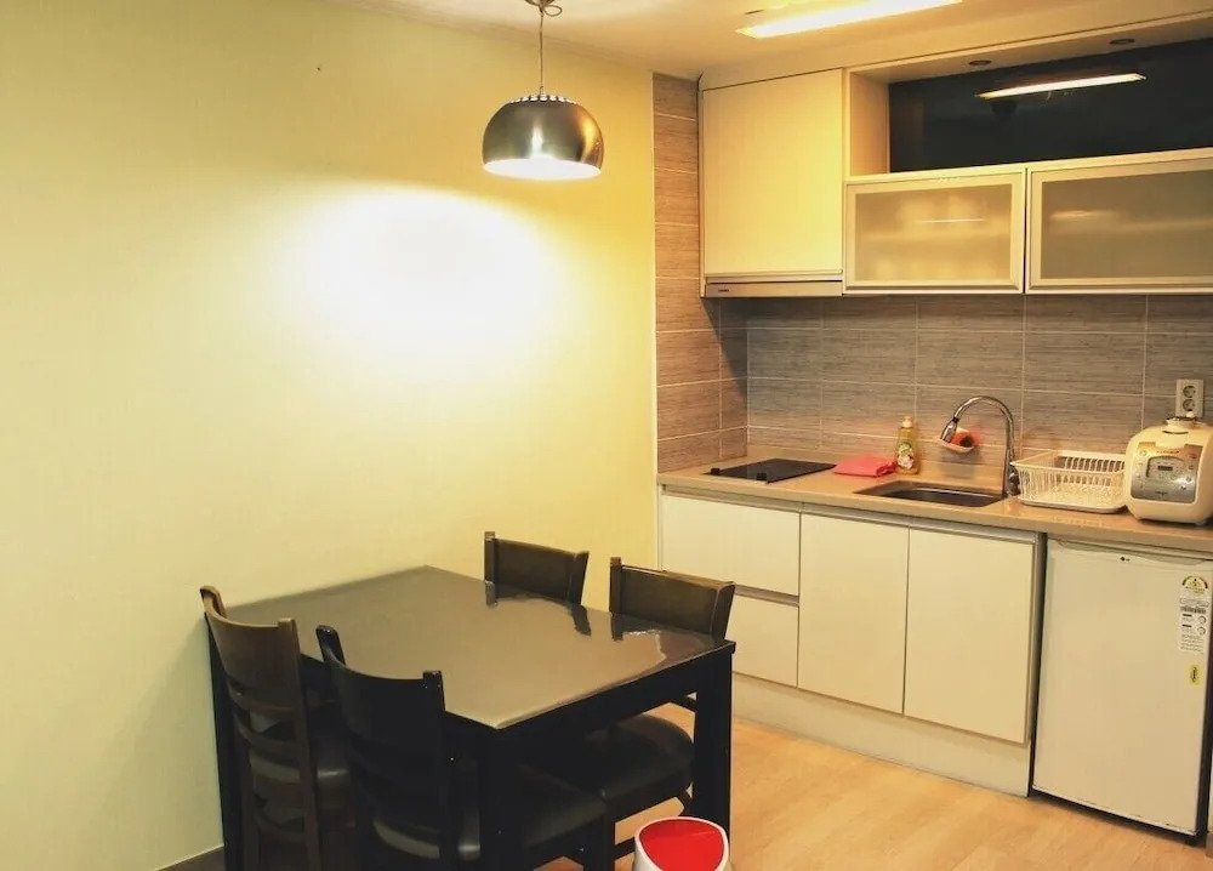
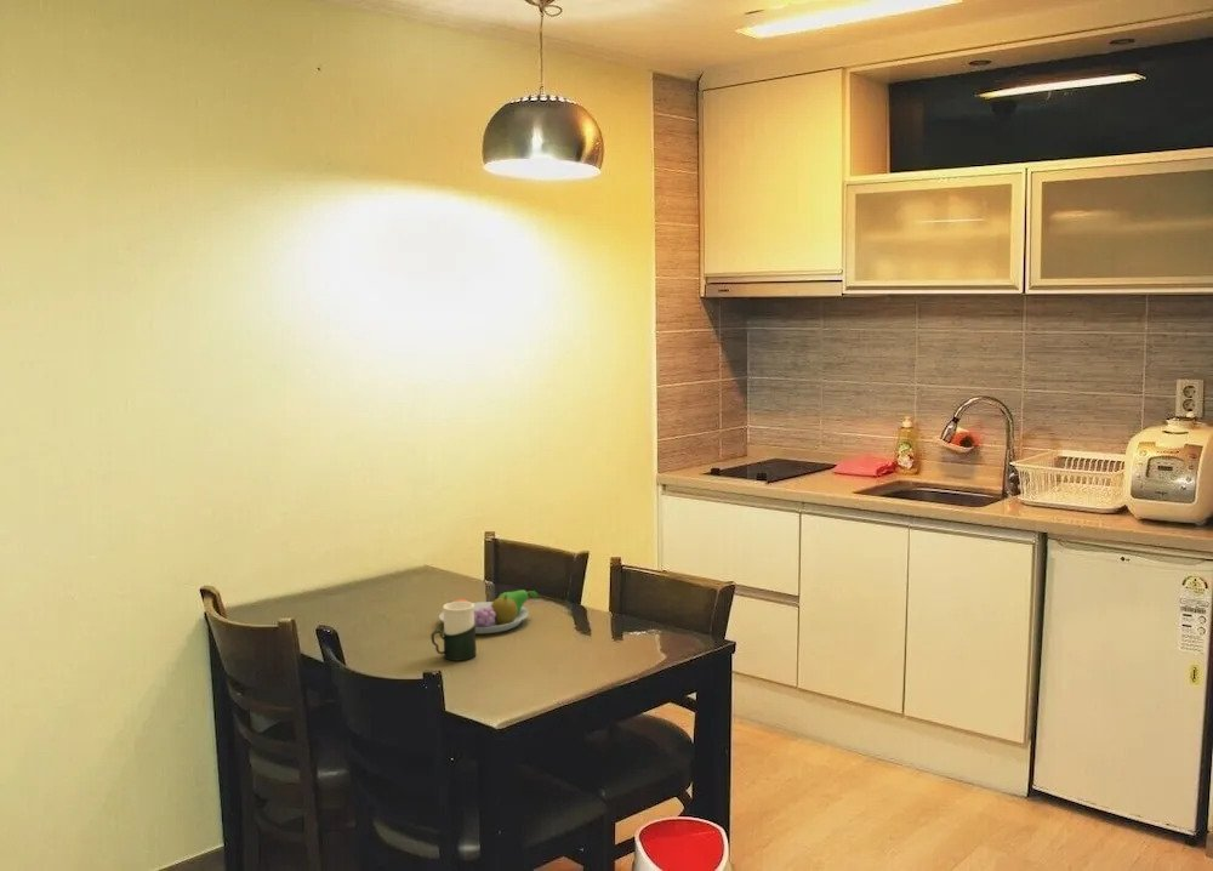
+ cup [431,600,478,662]
+ fruit bowl [438,588,539,634]
